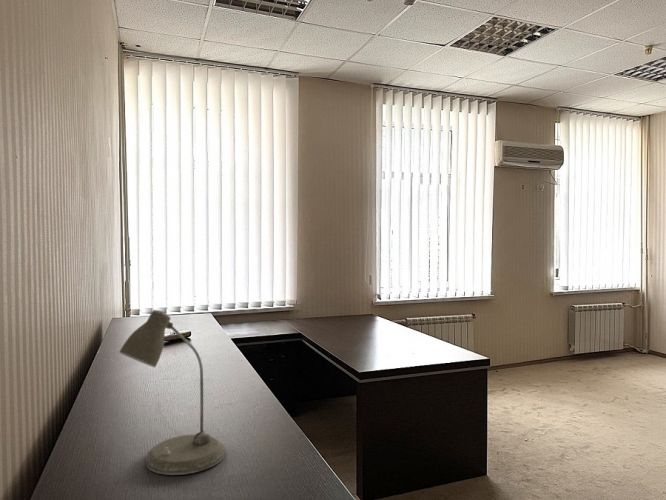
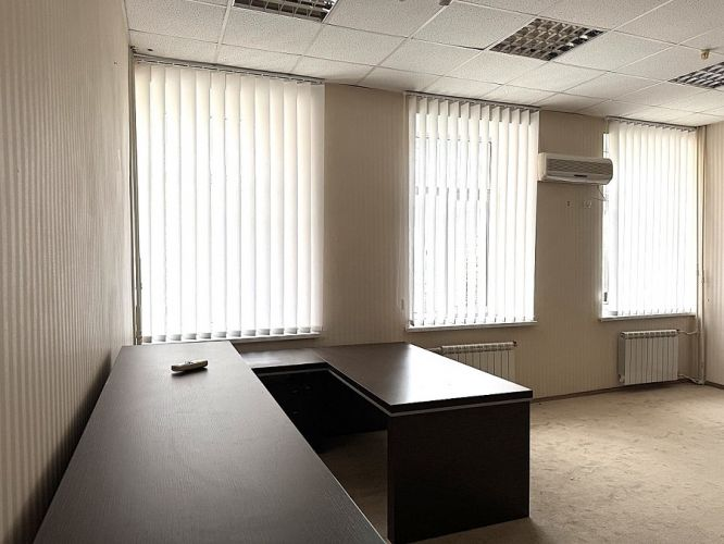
- desk lamp [118,309,227,476]
